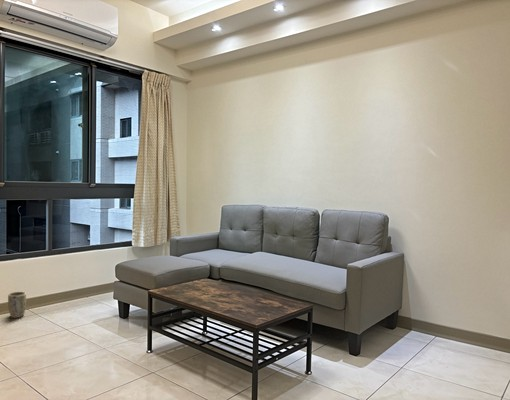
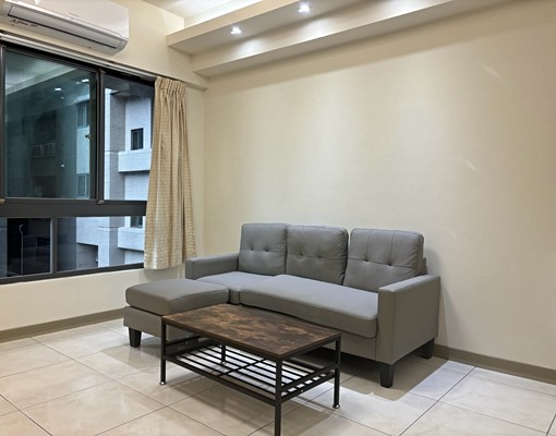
- plant pot [7,291,27,319]
